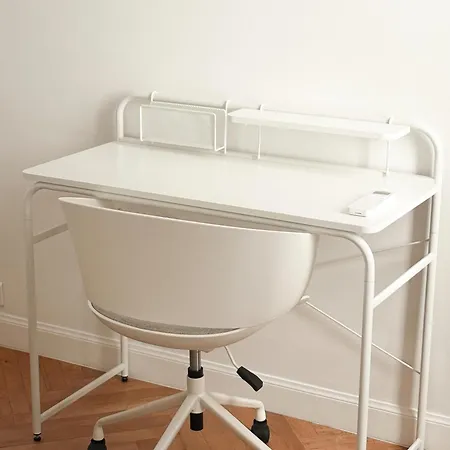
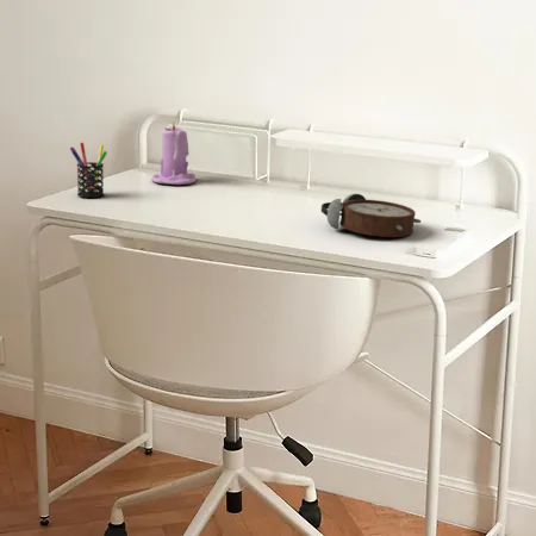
+ alarm clock [320,193,422,238]
+ pen holder [69,142,108,199]
+ candle [150,123,198,186]
